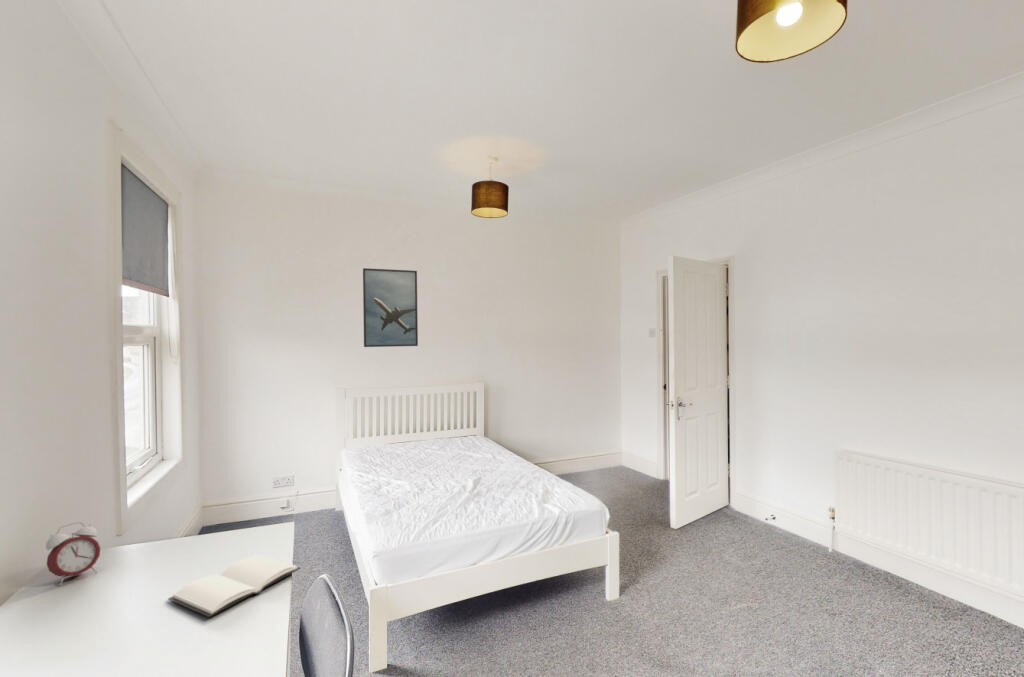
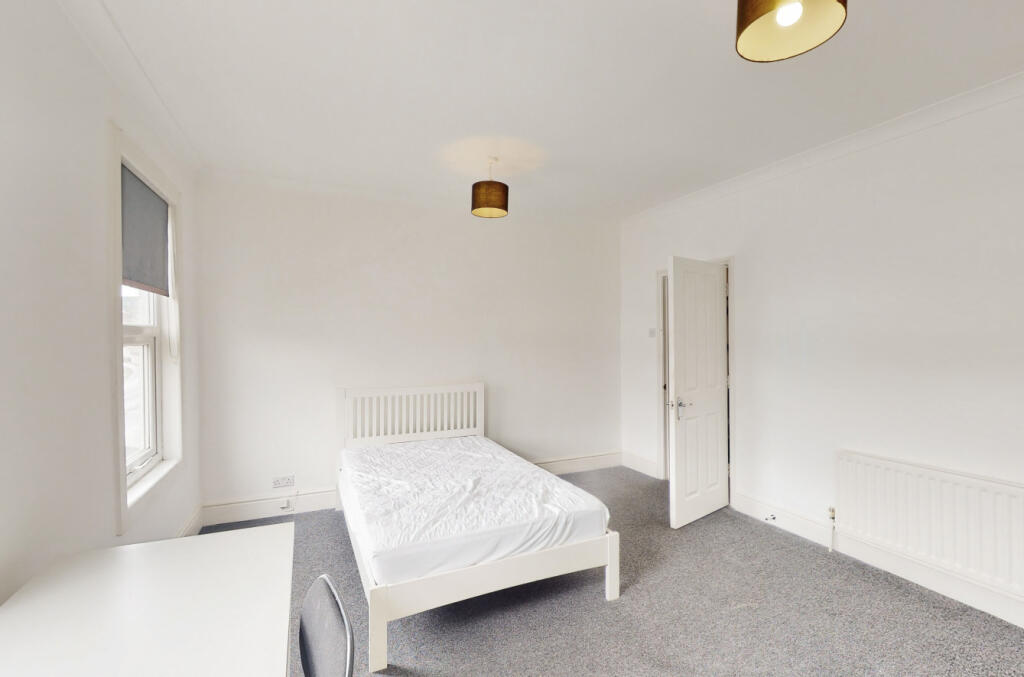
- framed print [362,267,419,348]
- alarm clock [45,521,101,586]
- book [167,554,302,618]
